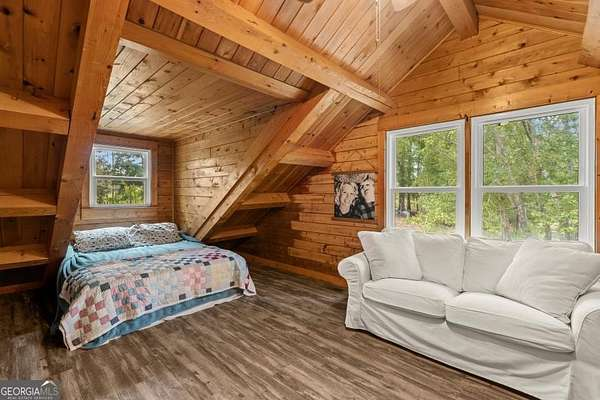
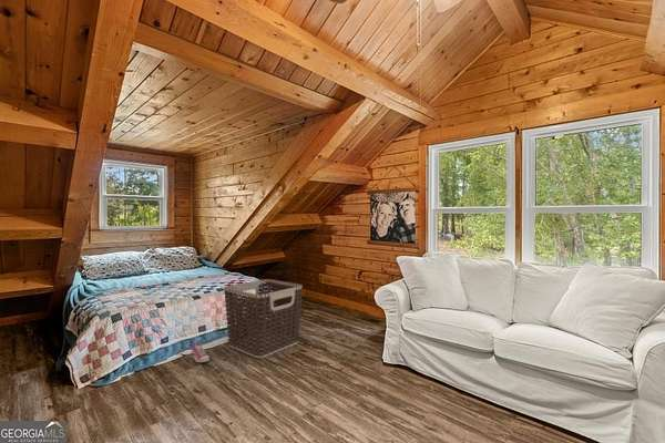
+ clothes hamper [223,278,304,359]
+ sneaker [191,340,211,363]
